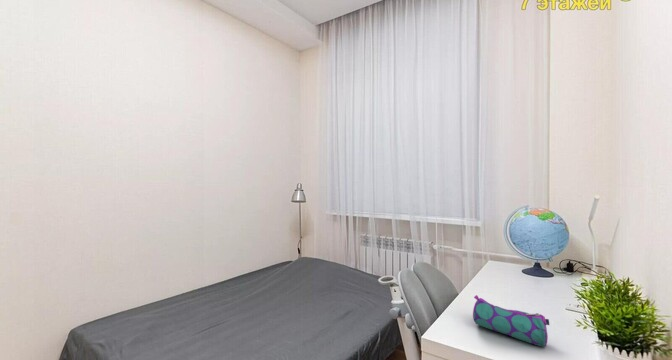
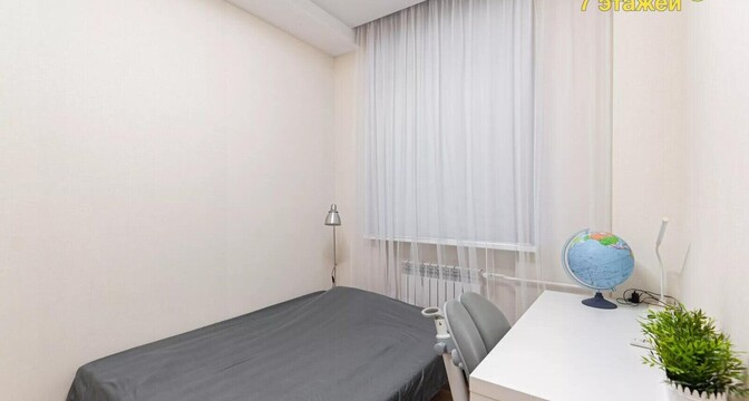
- pencil case [472,294,550,348]
